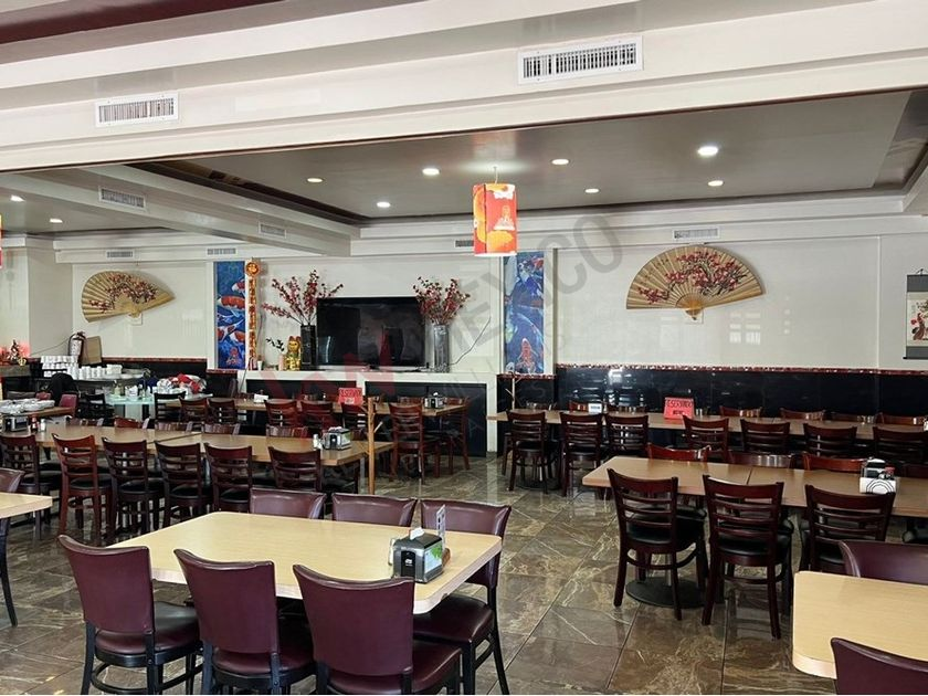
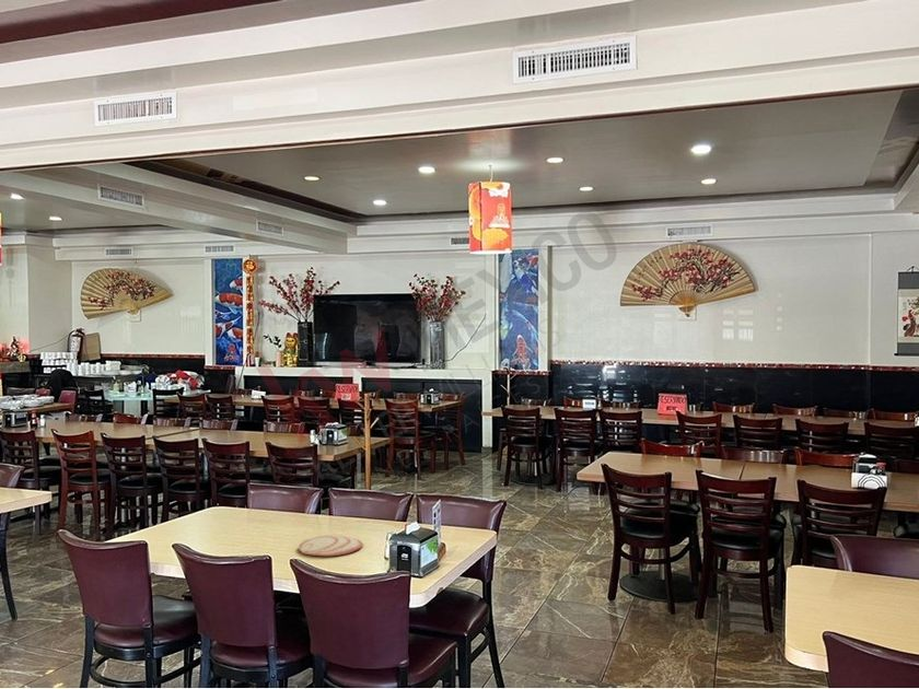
+ plate [298,535,363,557]
